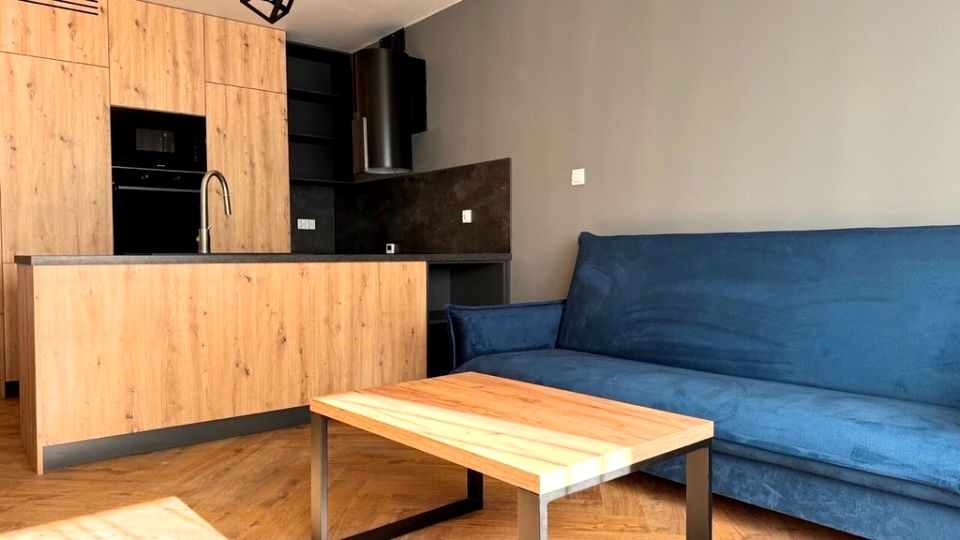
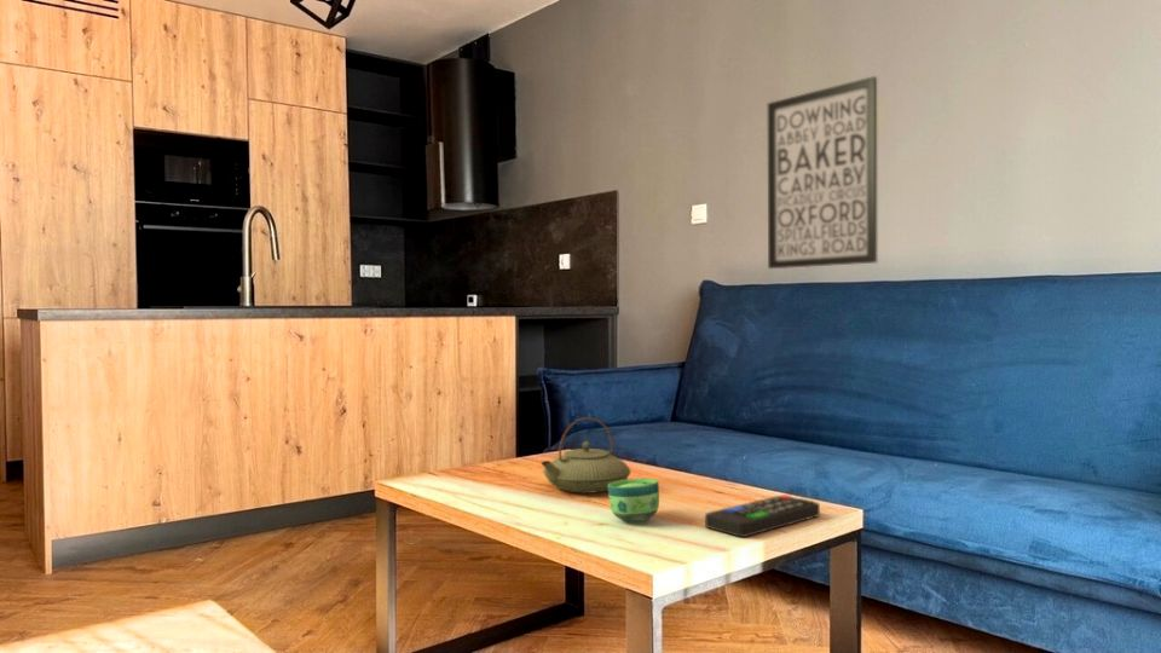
+ wall art [767,75,878,270]
+ cup [607,476,660,522]
+ teapot [539,416,633,493]
+ remote control [704,493,821,538]
